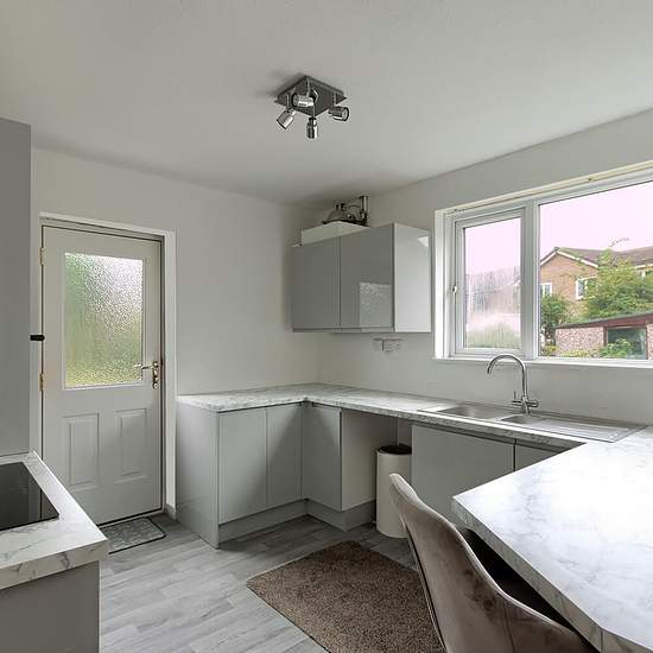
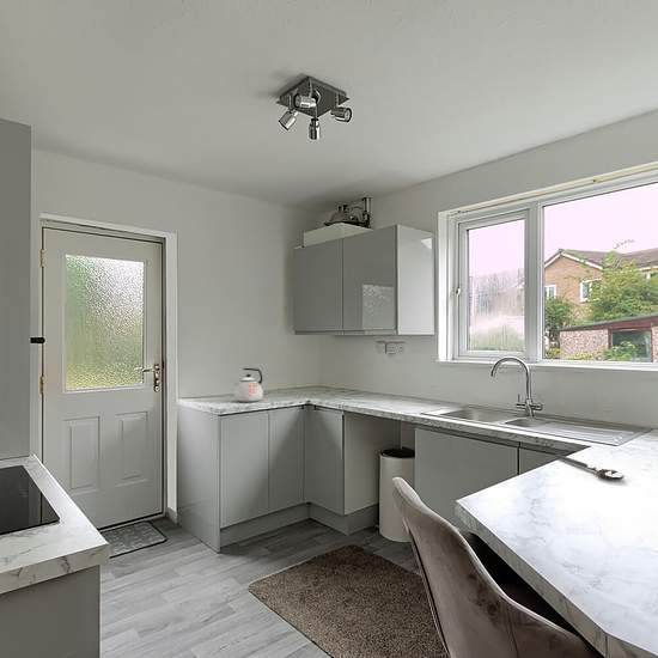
+ kettle [232,367,264,403]
+ wooden spoon [554,453,626,481]
